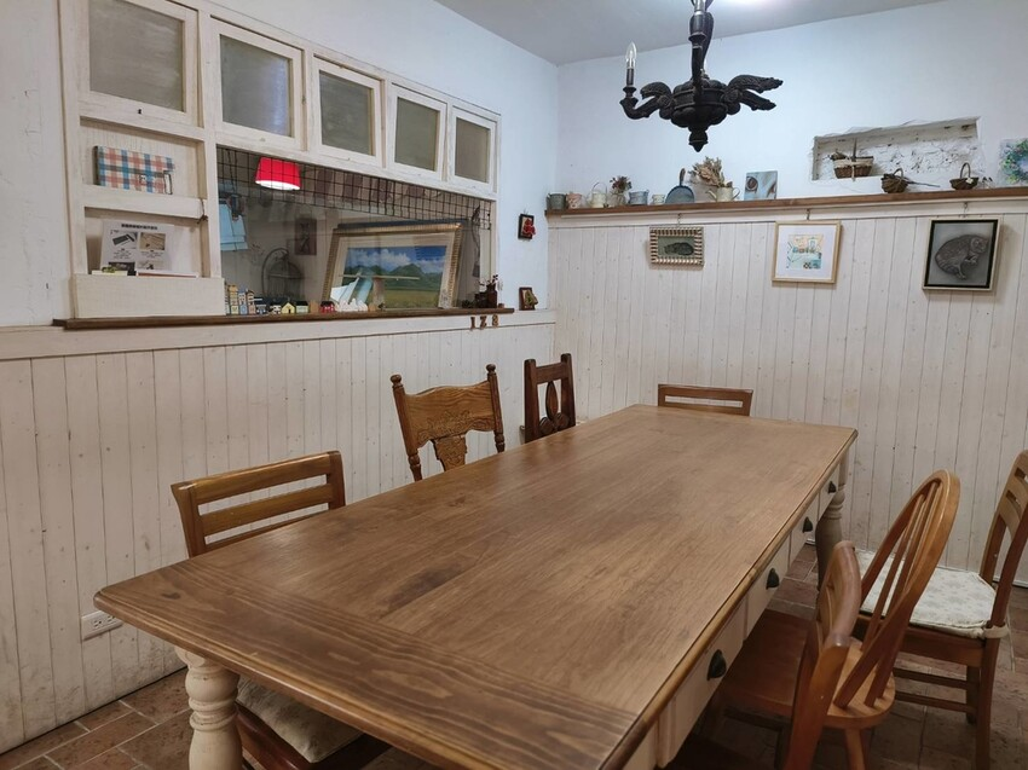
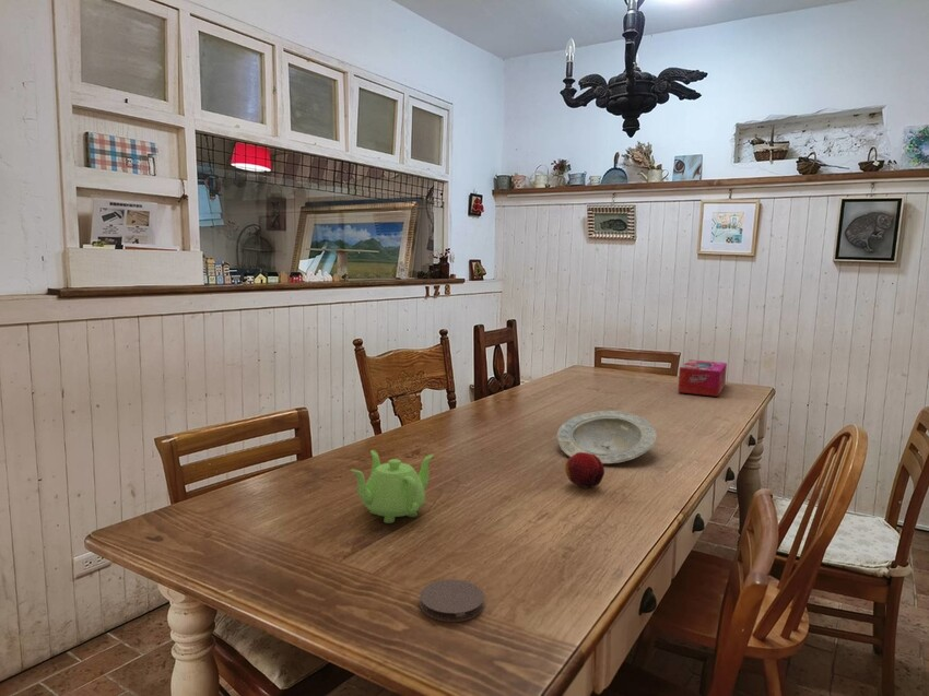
+ fruit [564,452,605,488]
+ teapot [350,449,435,524]
+ tissue box [677,358,728,398]
+ plate [556,410,658,464]
+ coaster [419,578,485,623]
